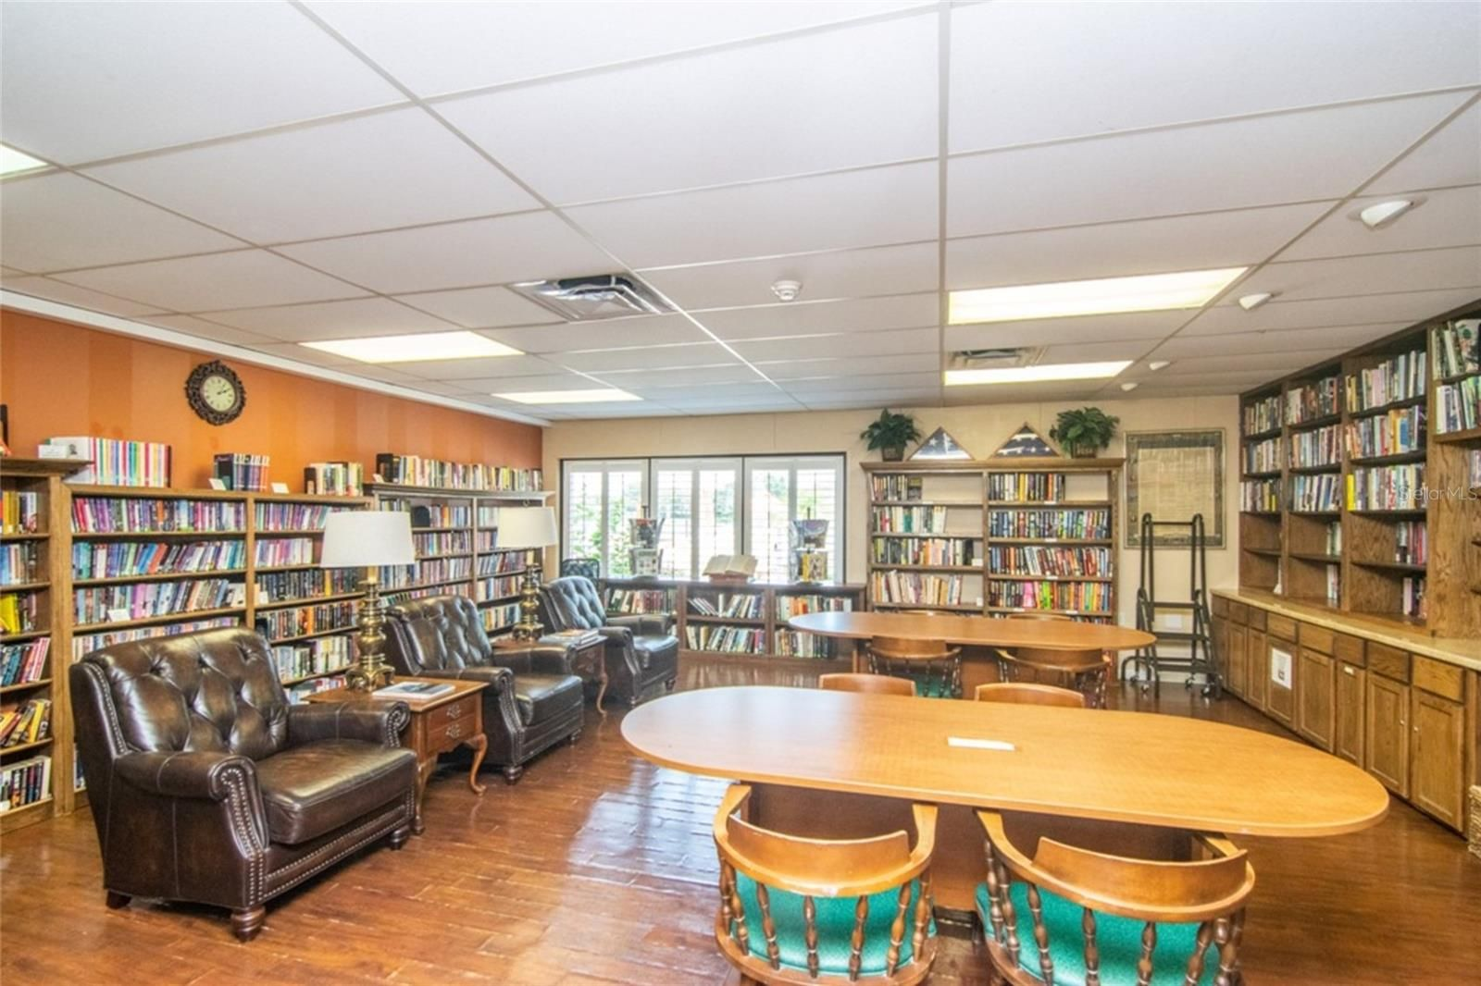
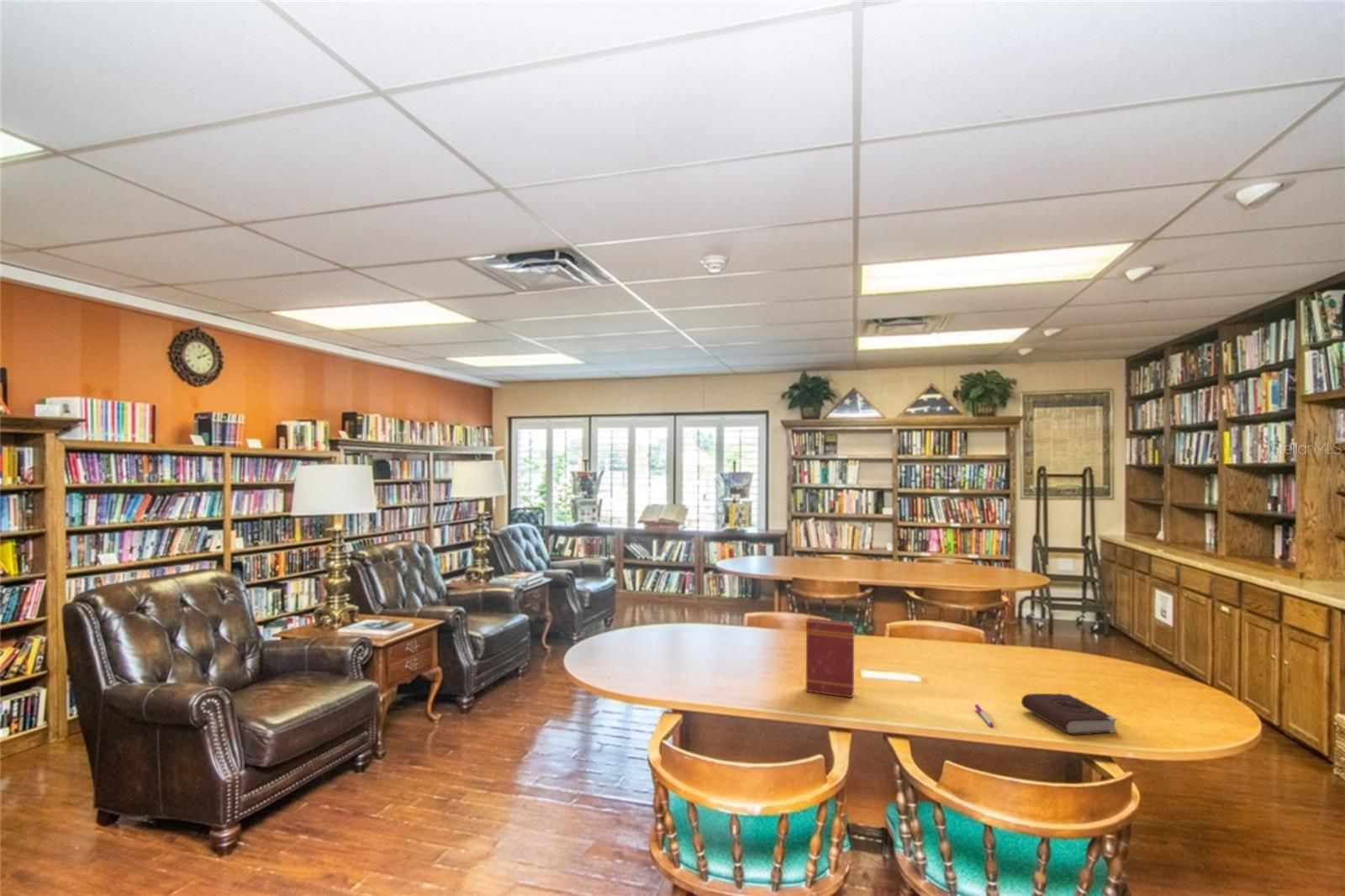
+ book [805,617,856,698]
+ pen [974,704,994,728]
+ book [1021,693,1119,736]
